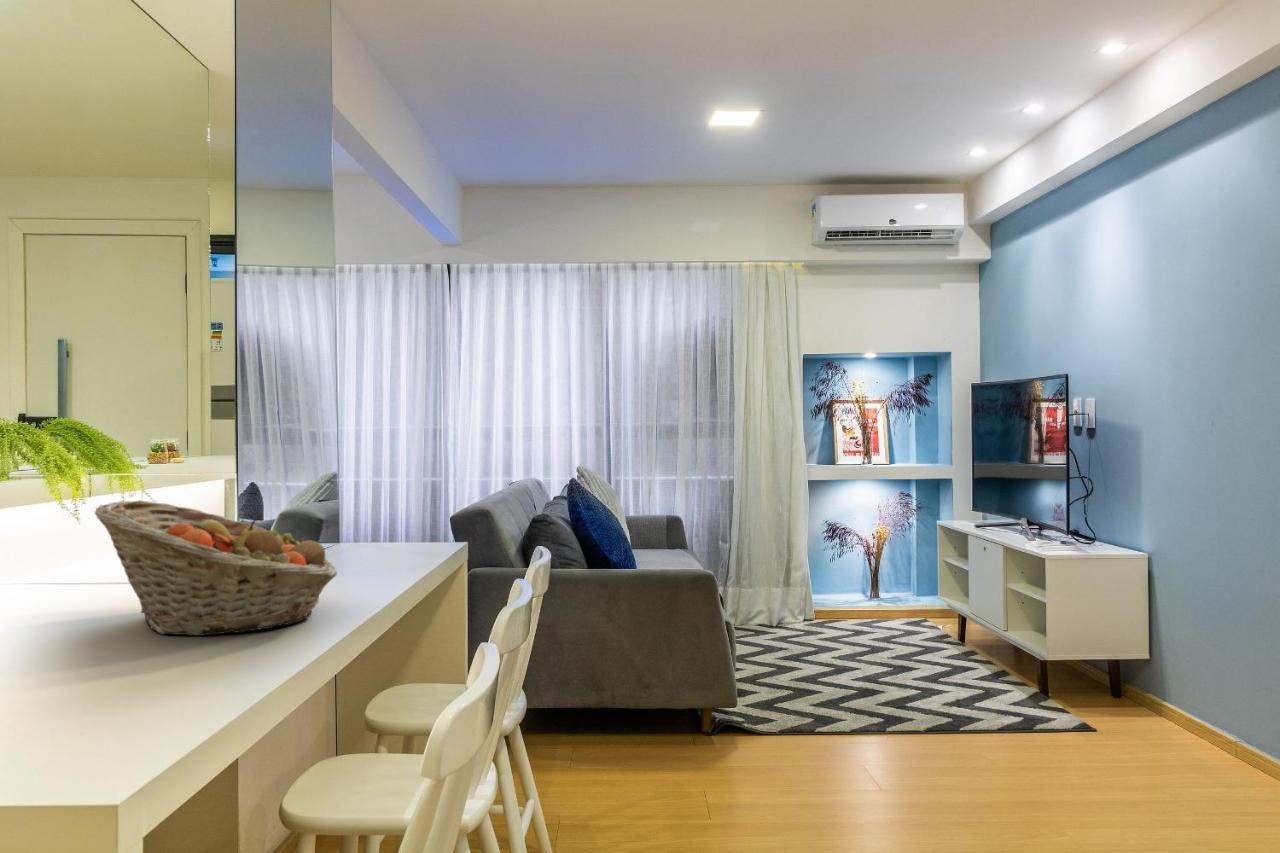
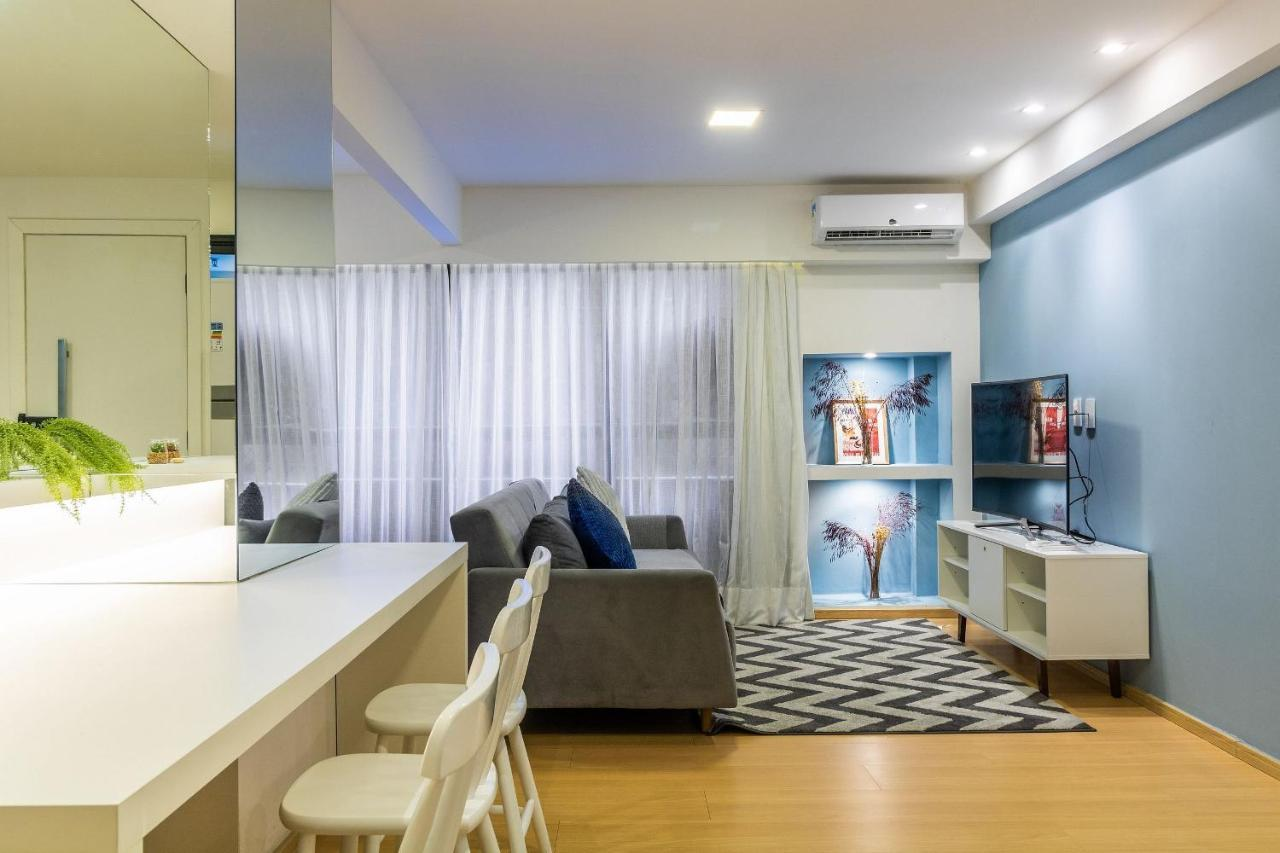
- fruit basket [94,499,338,637]
